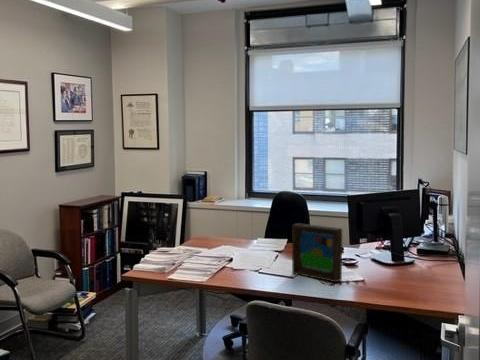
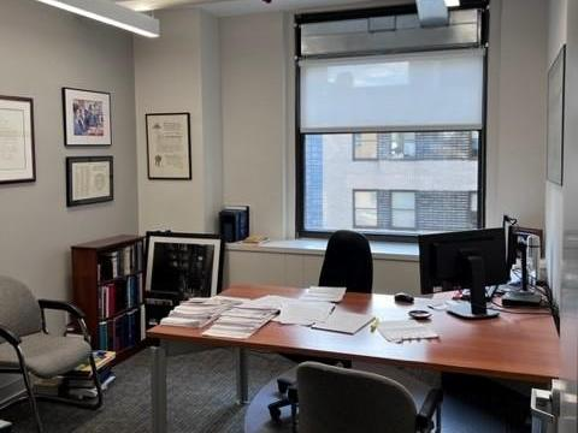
- picture frame [291,222,343,283]
